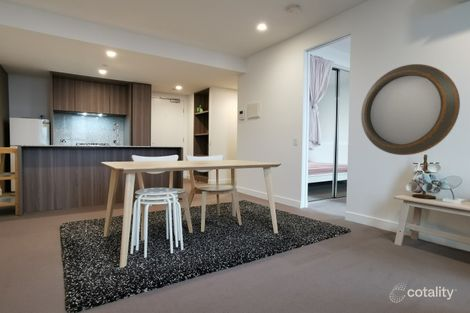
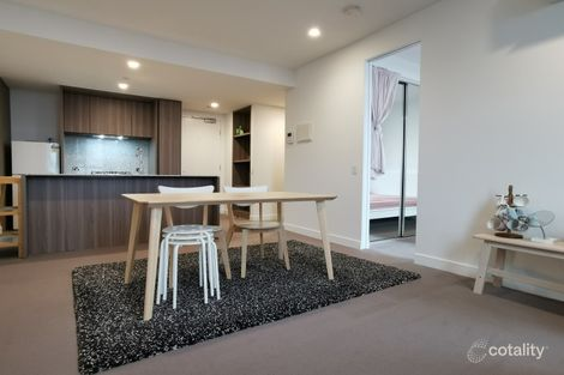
- home mirror [360,63,461,156]
